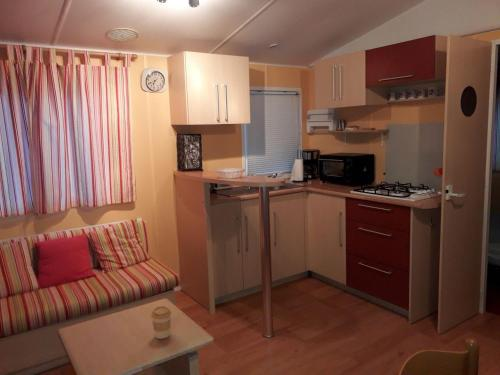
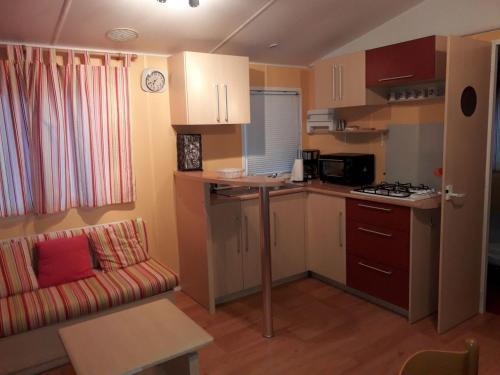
- coffee cup [150,305,172,340]
